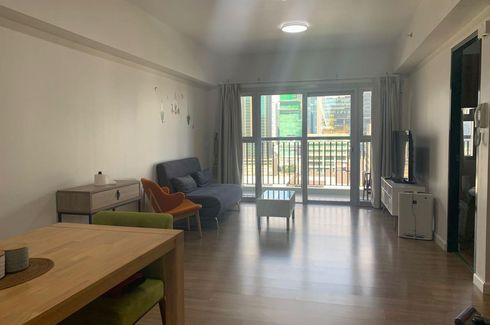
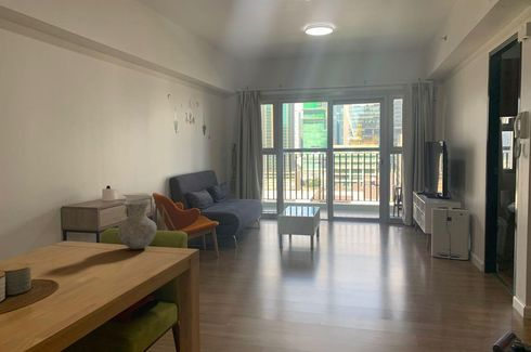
+ vase [117,199,158,250]
